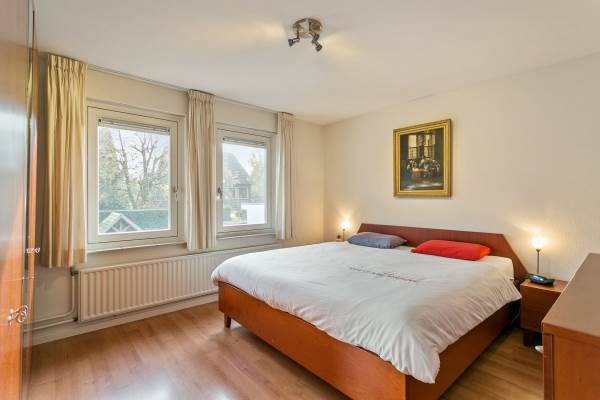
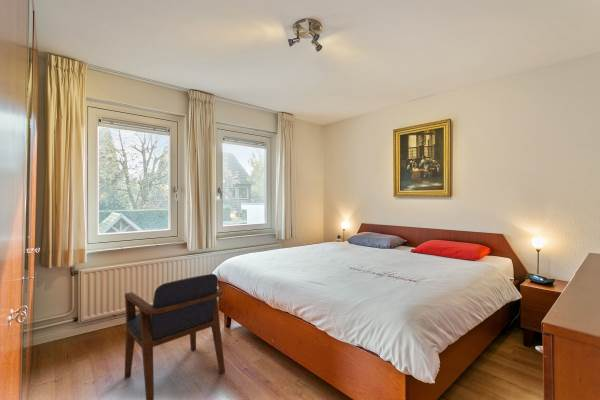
+ armchair [123,273,226,400]
